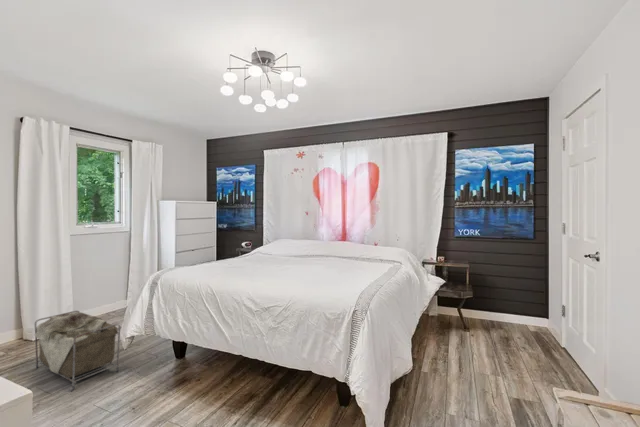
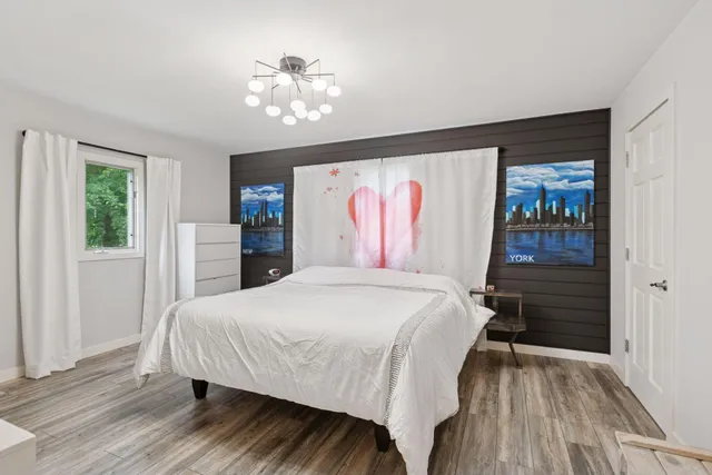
- laundry basket [33,310,121,391]
